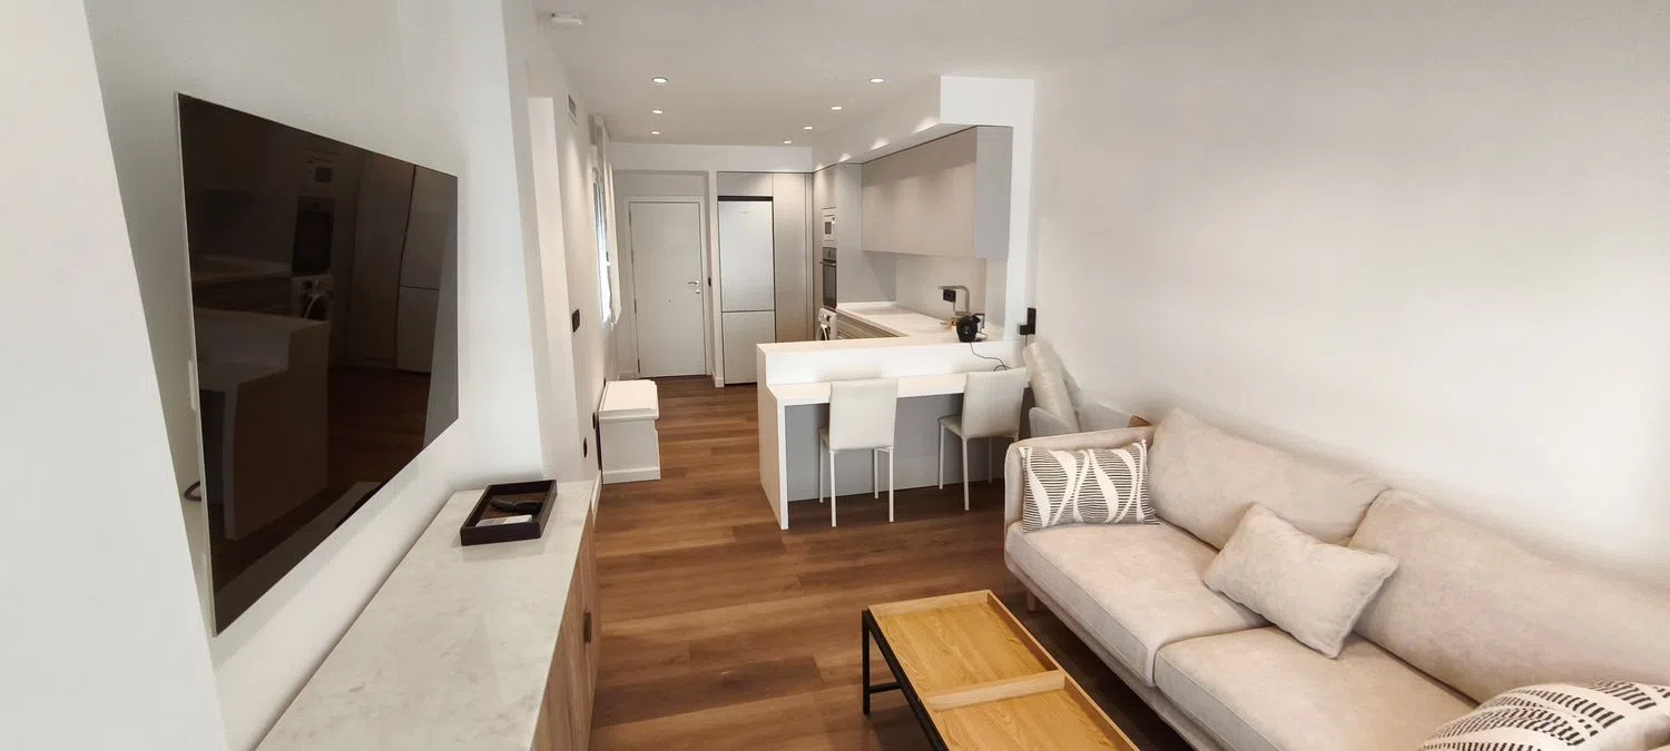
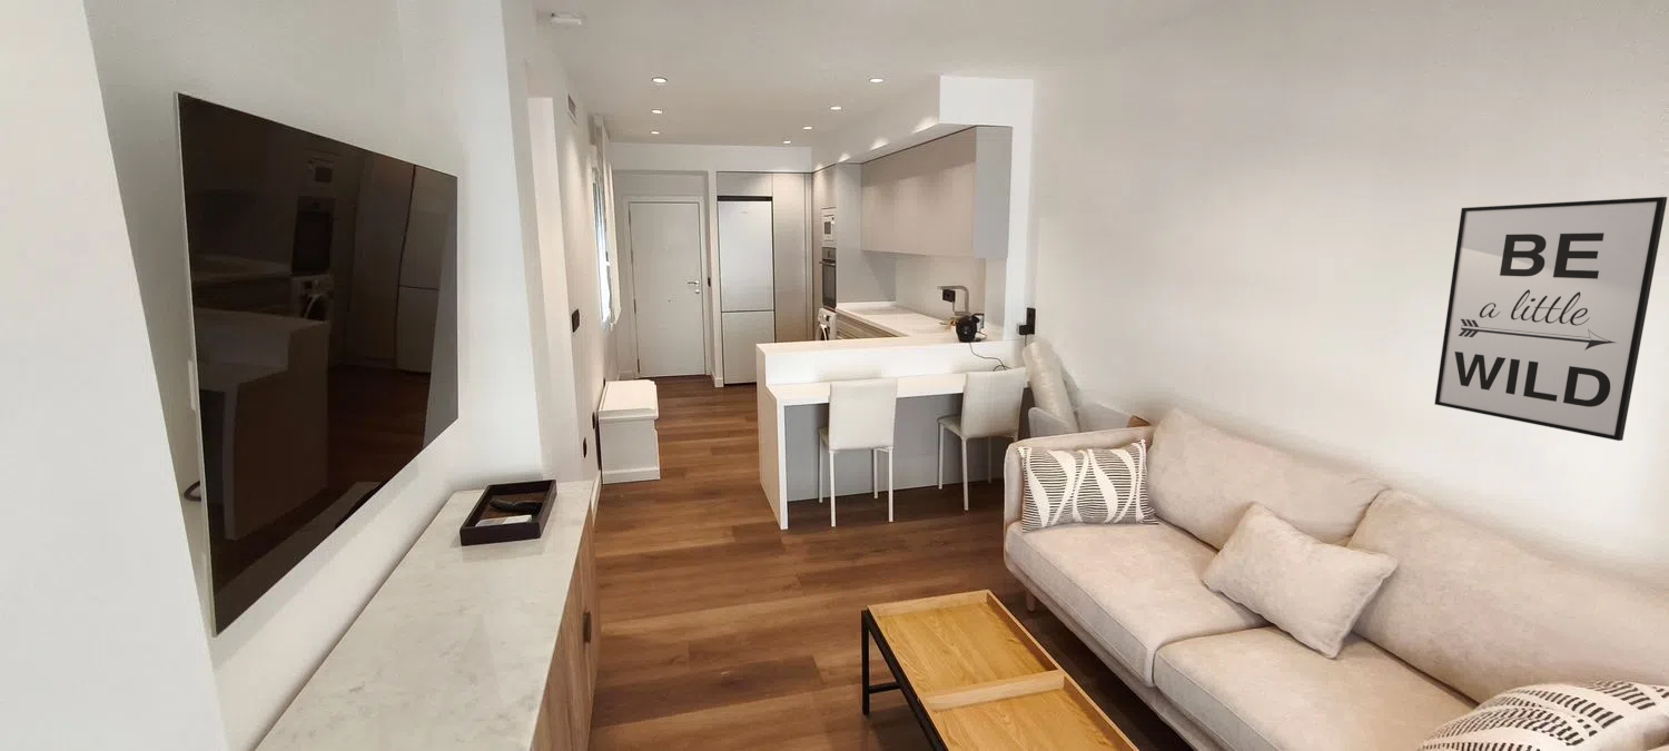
+ wall art [1433,196,1669,442]
